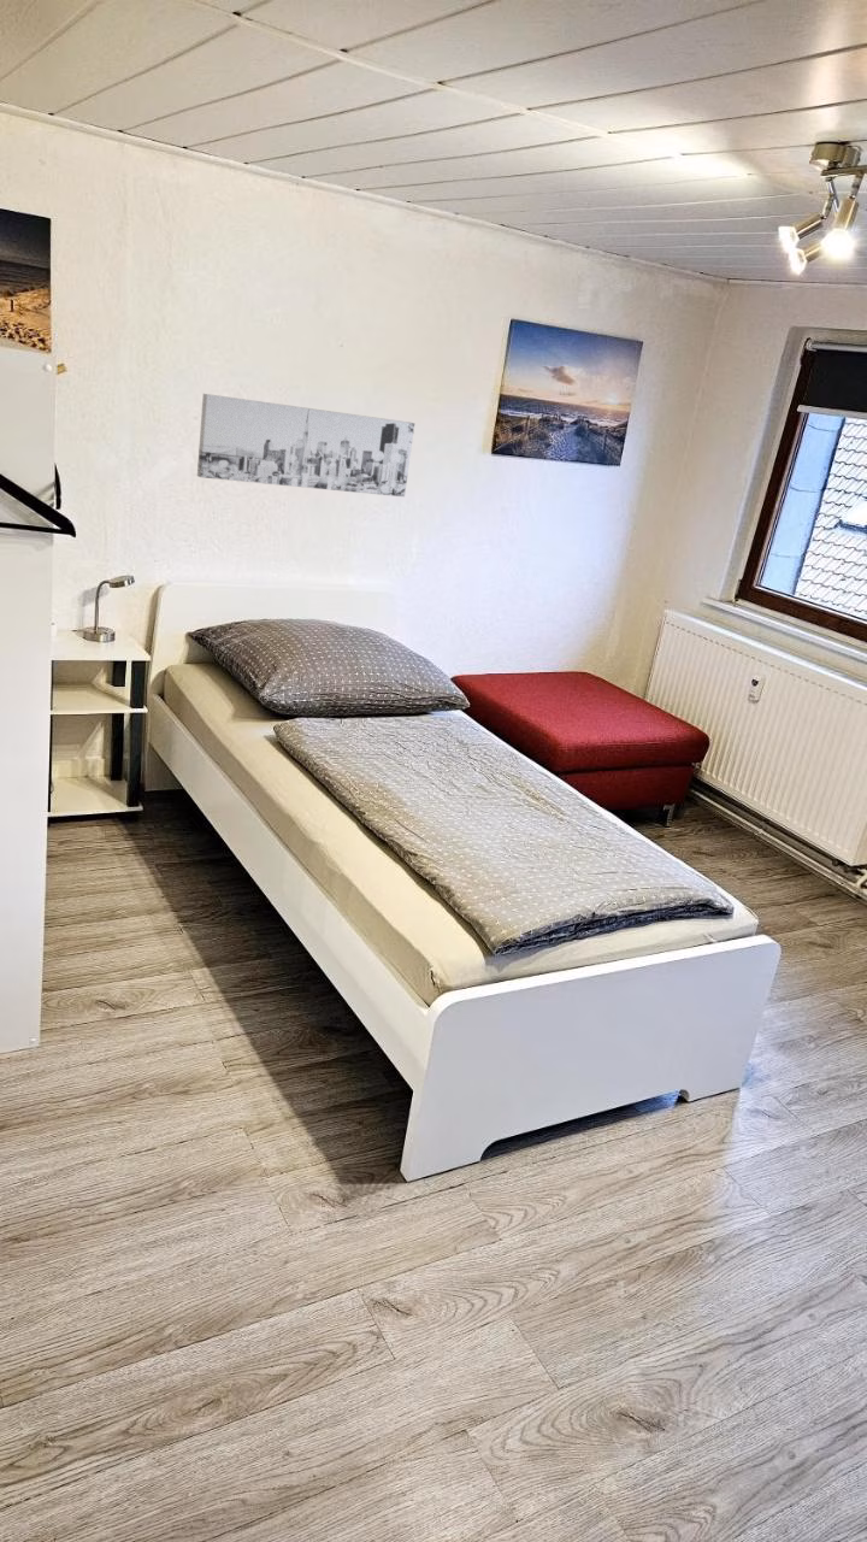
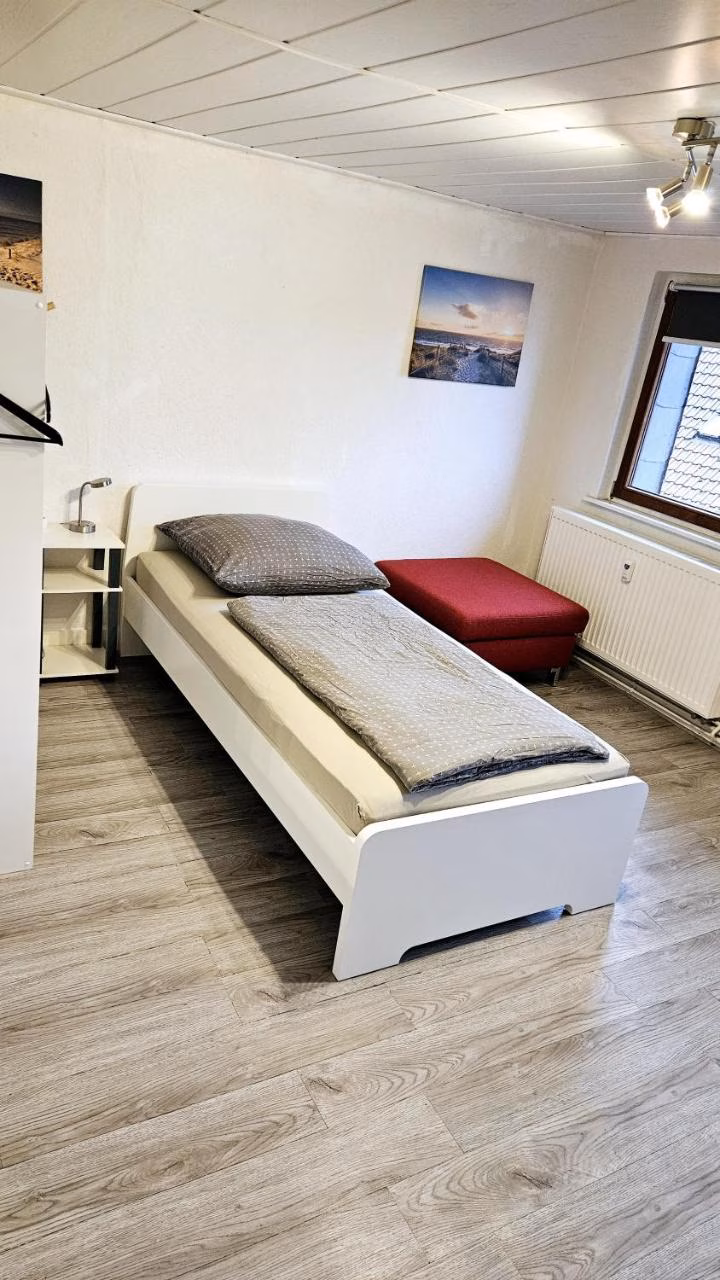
- wall art [196,393,415,498]
